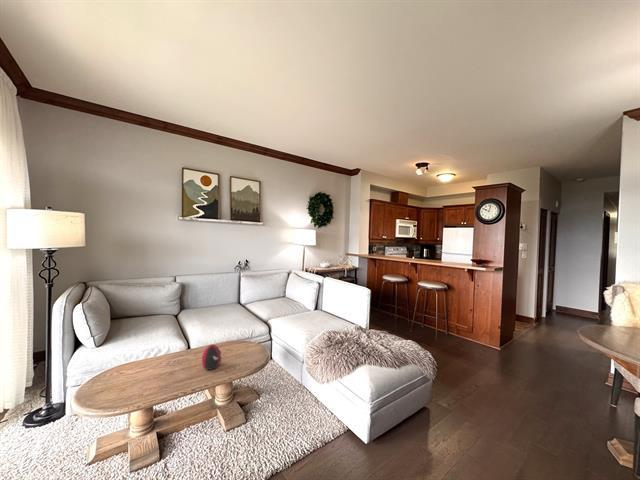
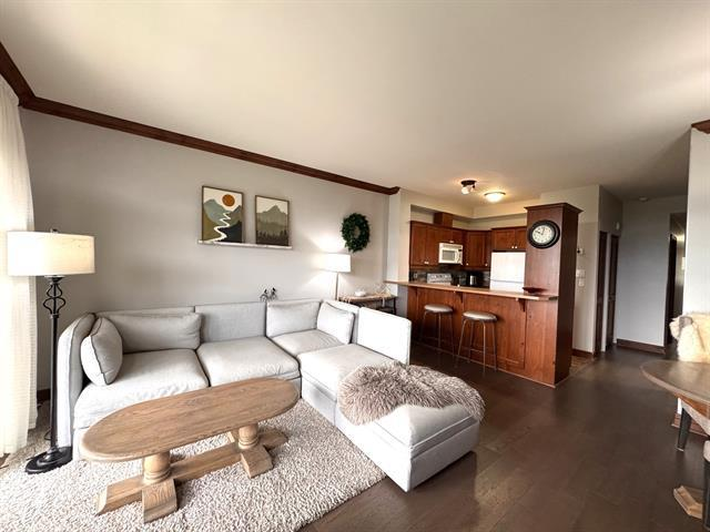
- decorative egg [201,344,222,371]
